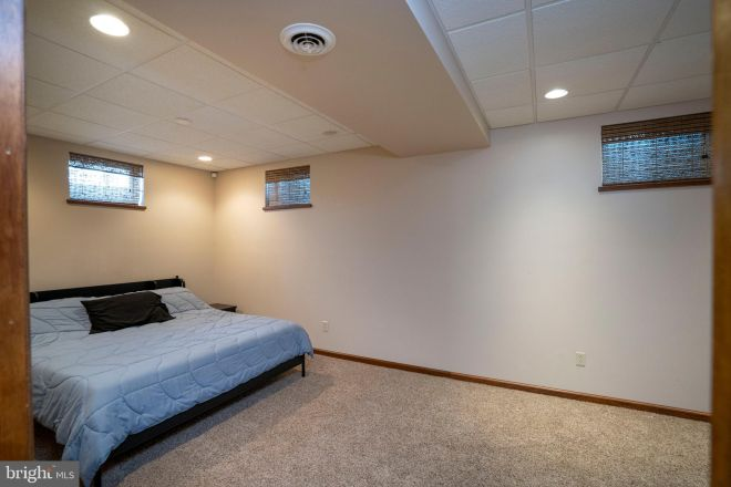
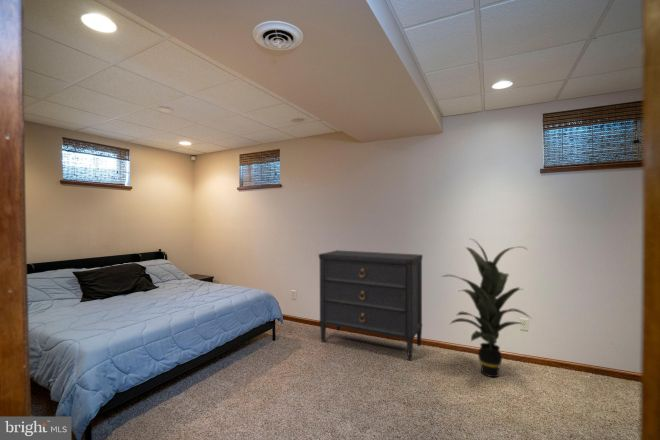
+ indoor plant [440,238,533,378]
+ dresser [318,249,423,362]
